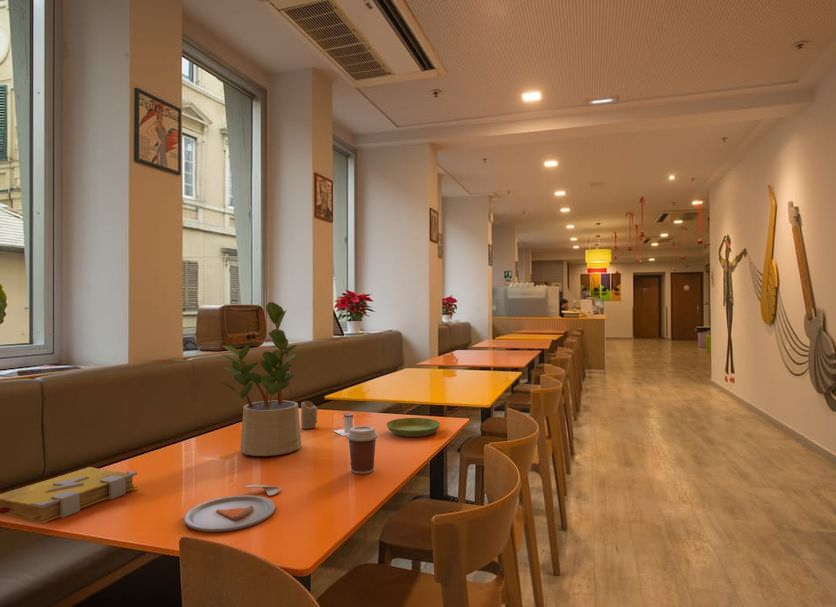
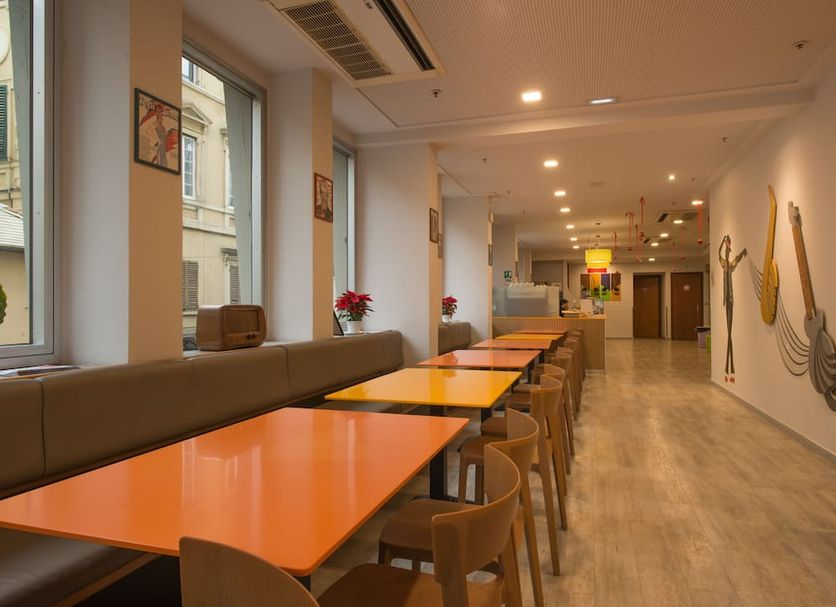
- candle [300,400,318,430]
- salt shaker [333,413,354,437]
- spell book [0,466,138,524]
- dinner plate [183,484,282,533]
- saucer [385,417,442,438]
- coffee cup [345,425,379,475]
- potted plant [220,301,302,457]
